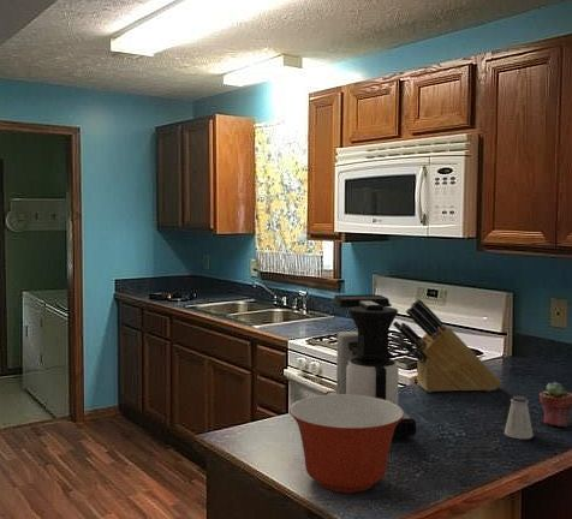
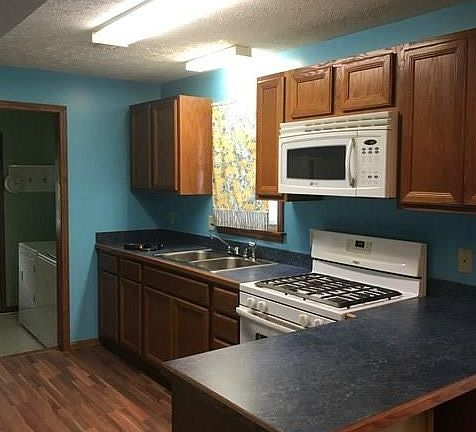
- potted succulent [538,381,572,428]
- coffee maker [324,293,417,440]
- saltshaker [504,395,535,440]
- knife block [392,298,502,393]
- mixing bowl [288,394,405,494]
